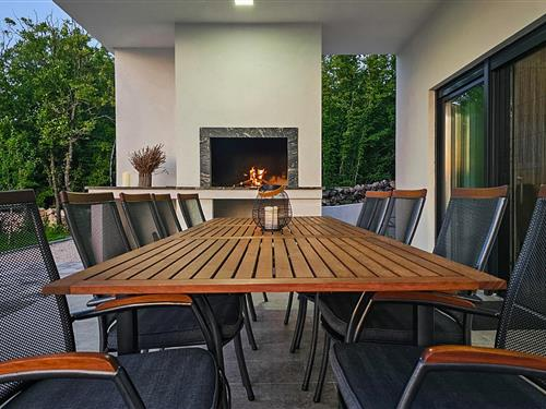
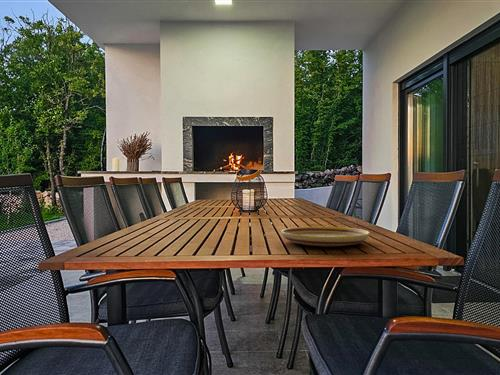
+ plate [280,226,371,247]
